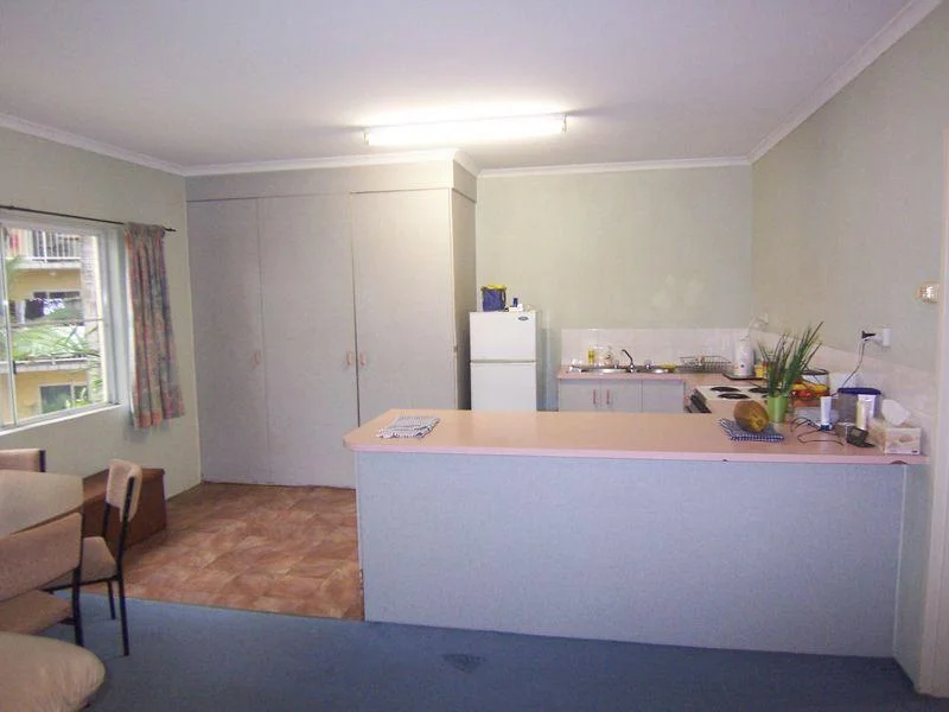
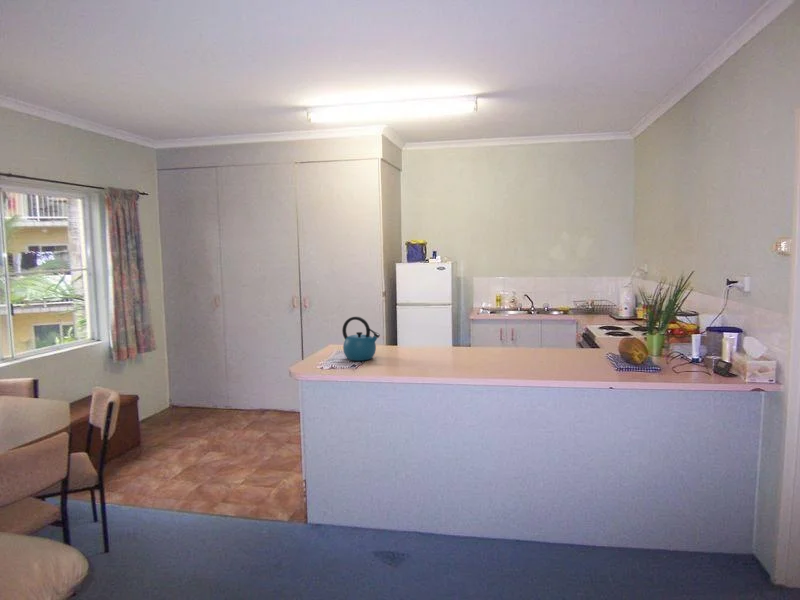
+ kettle [341,316,381,362]
